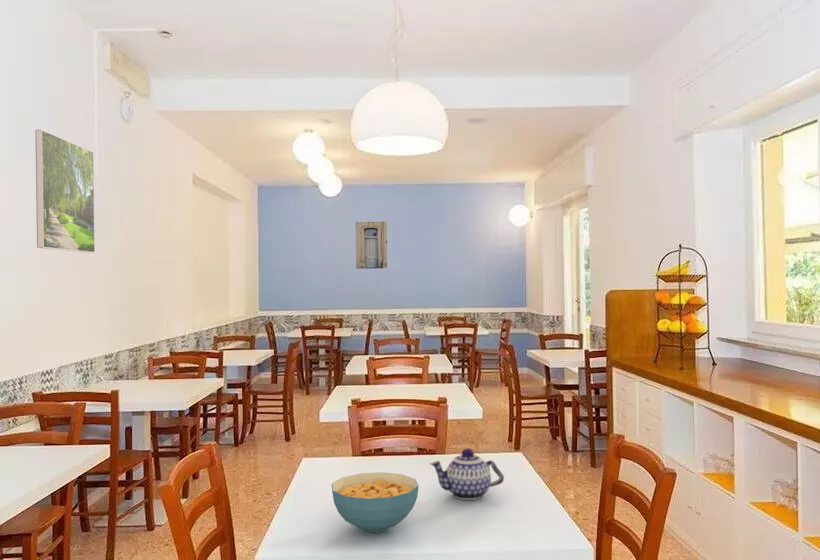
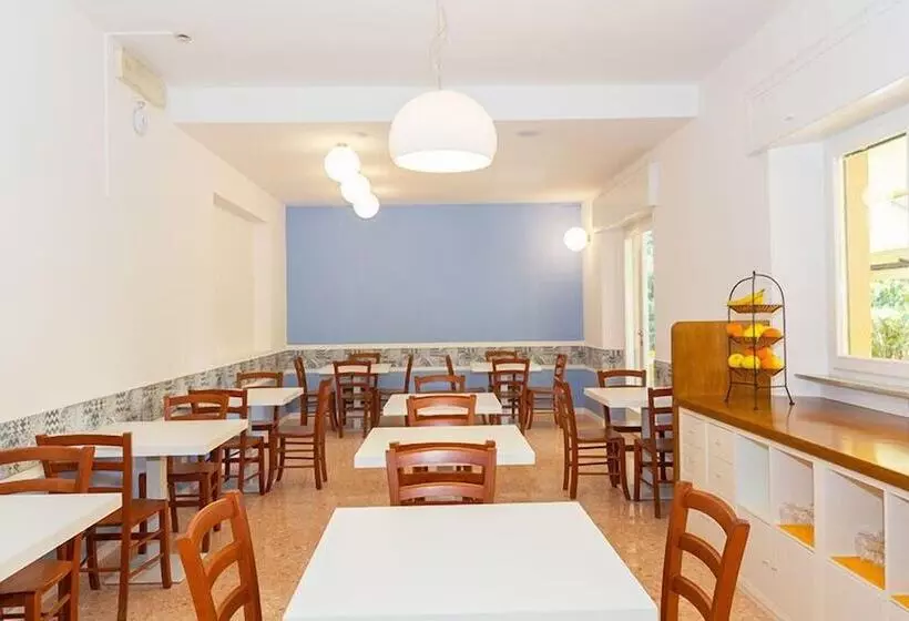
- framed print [34,128,96,254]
- cereal bowl [331,471,420,533]
- teapot [428,448,505,501]
- wall art [355,221,388,270]
